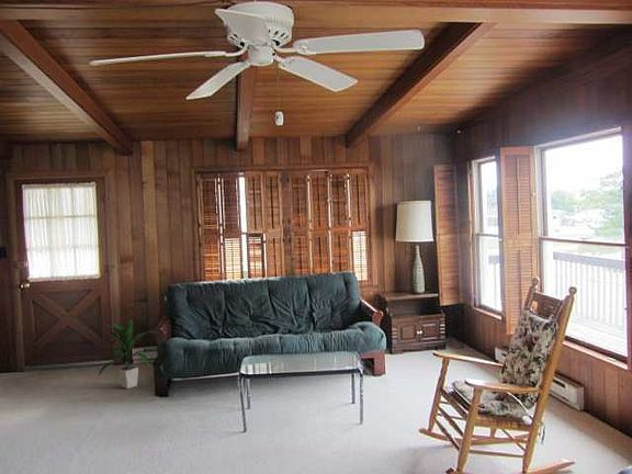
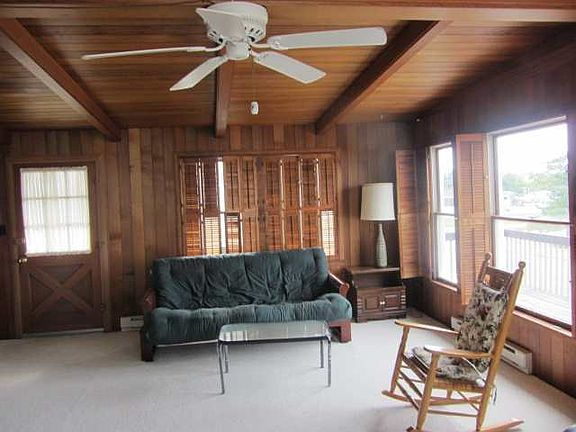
- indoor plant [97,317,155,390]
